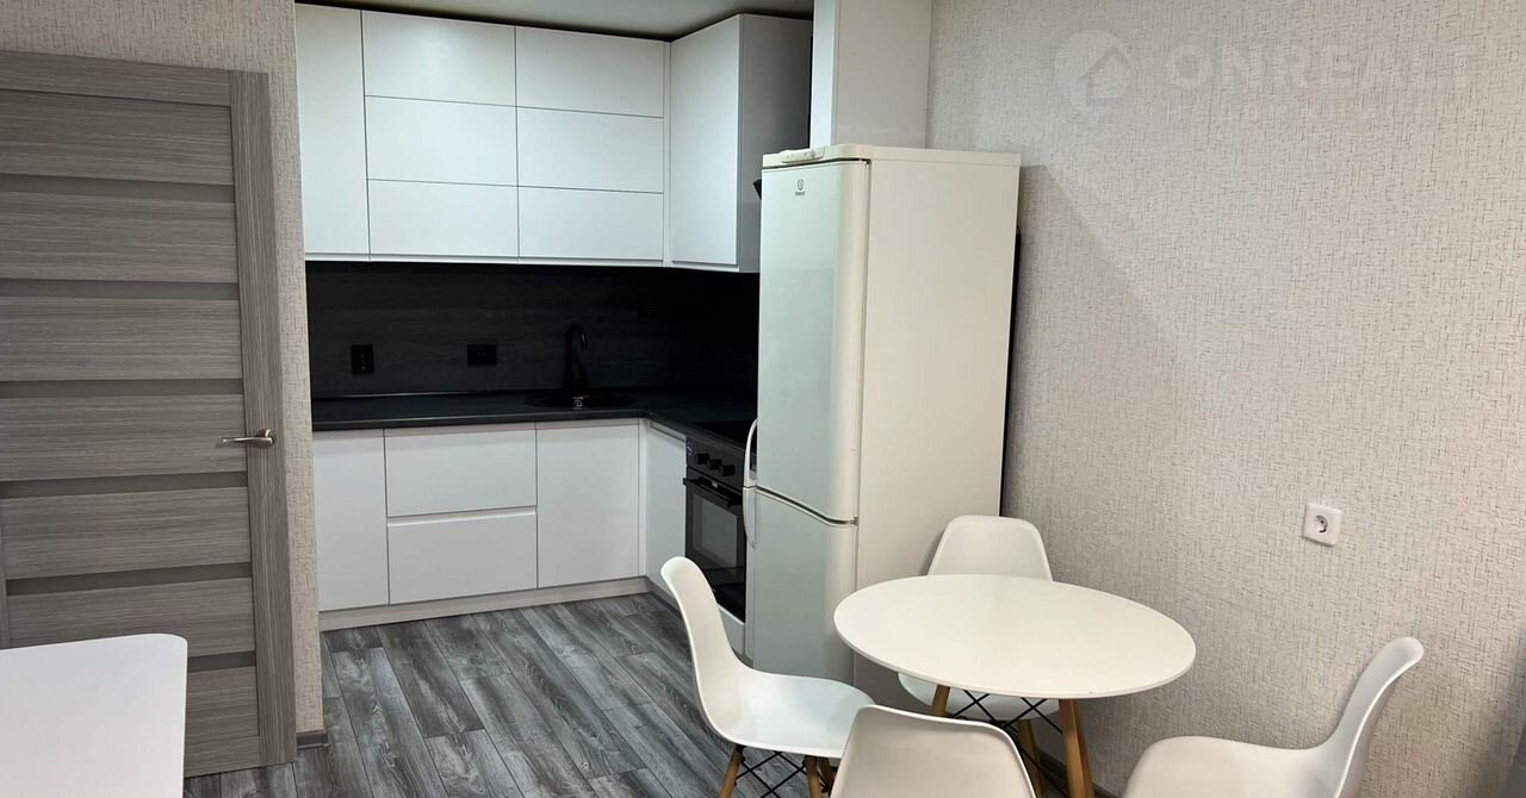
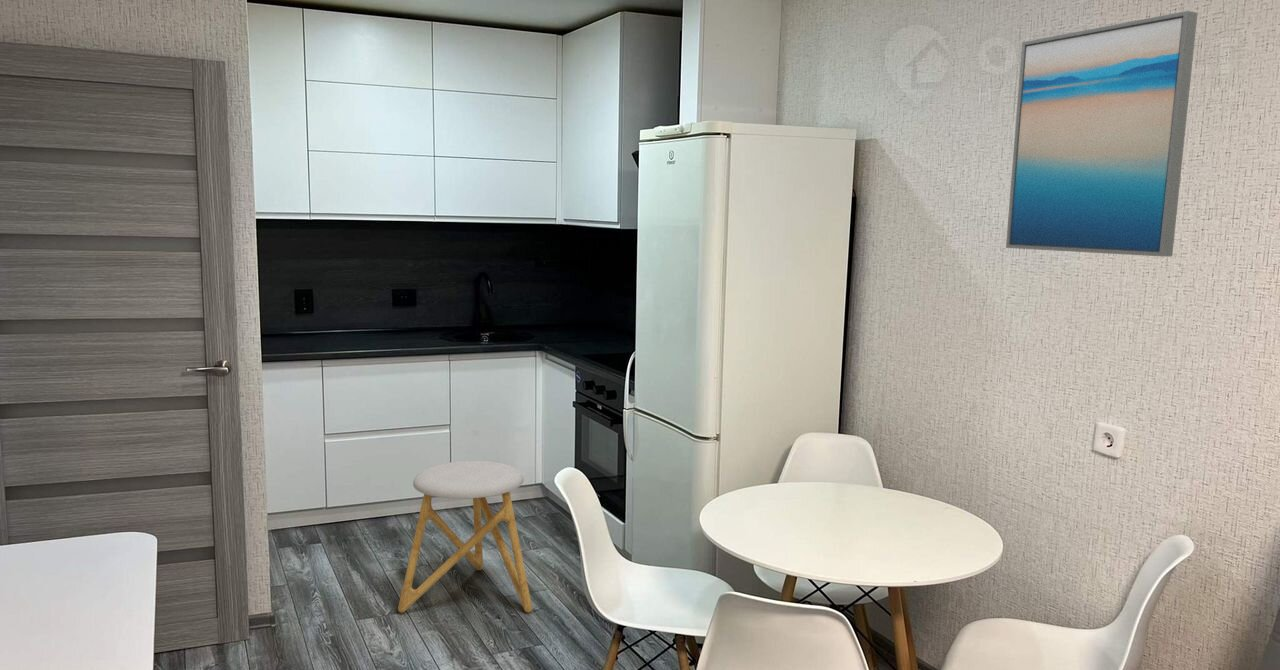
+ stool [397,460,533,614]
+ wall art [1005,10,1198,258]
